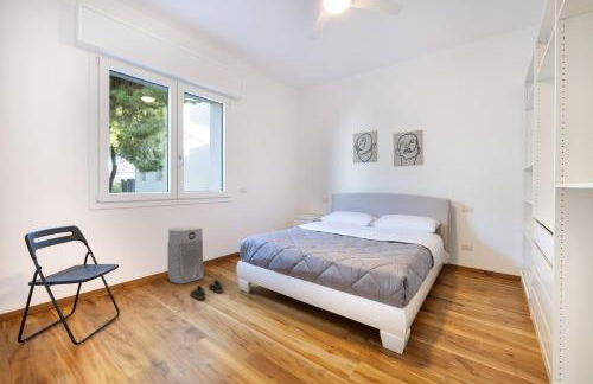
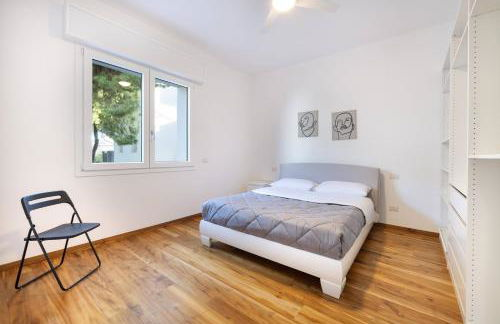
- air purifier [166,225,205,286]
- shoe [189,279,224,300]
